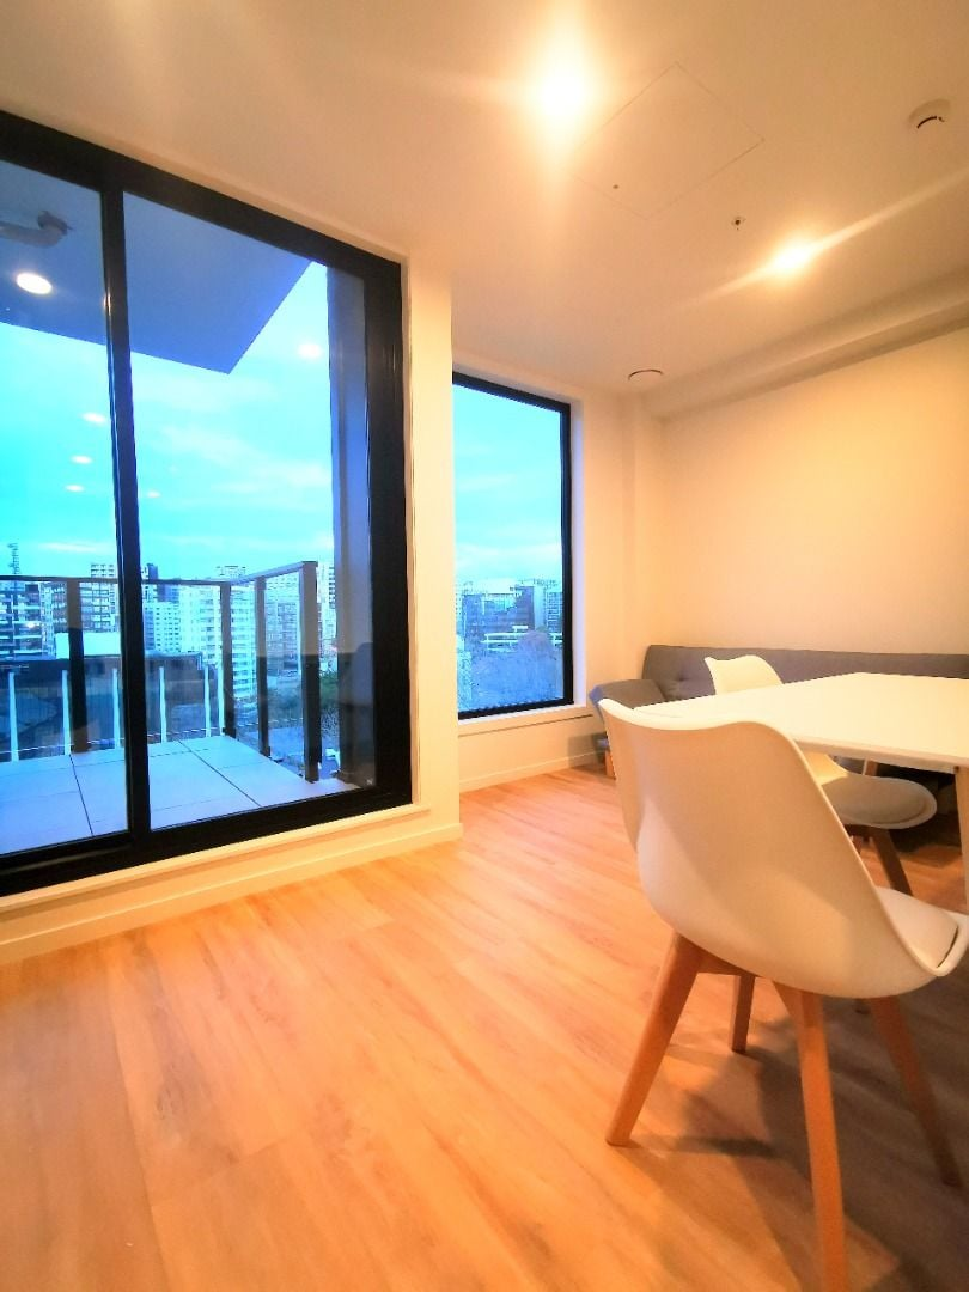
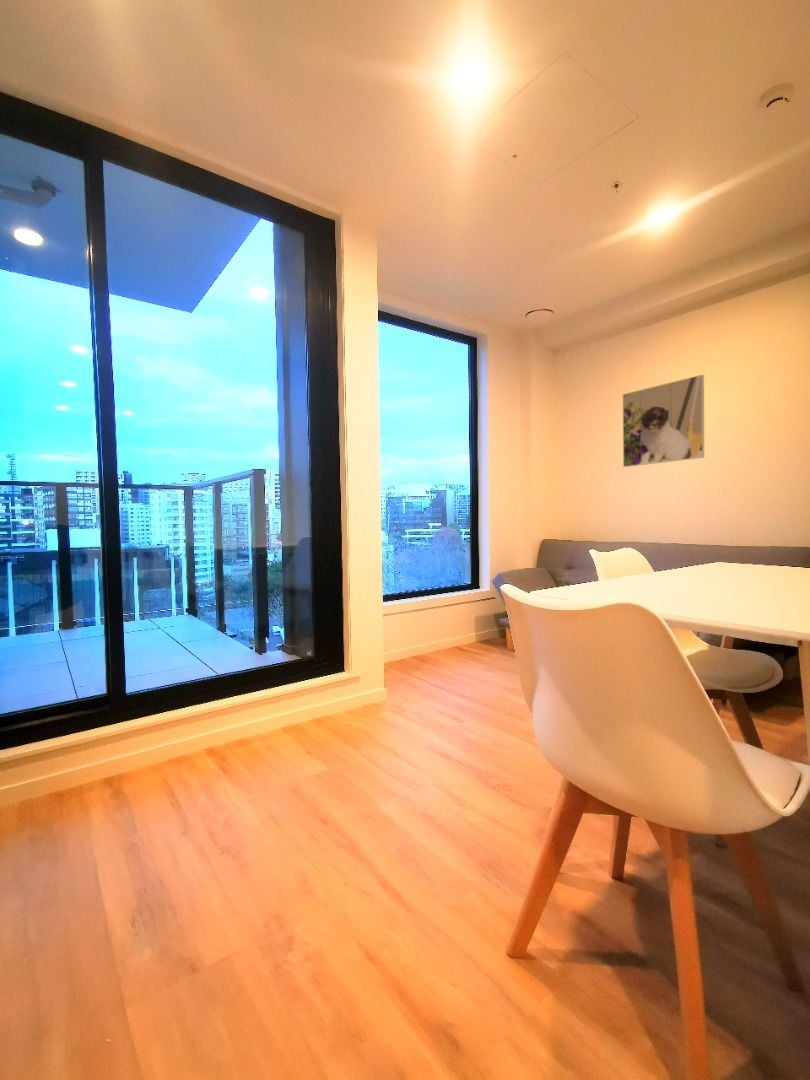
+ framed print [622,374,705,468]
